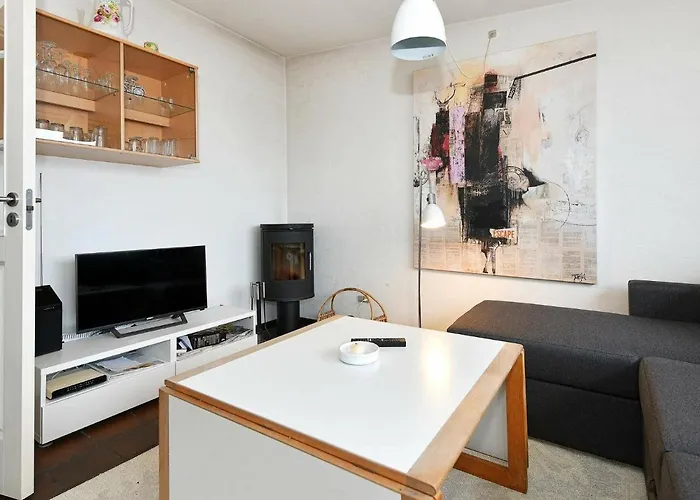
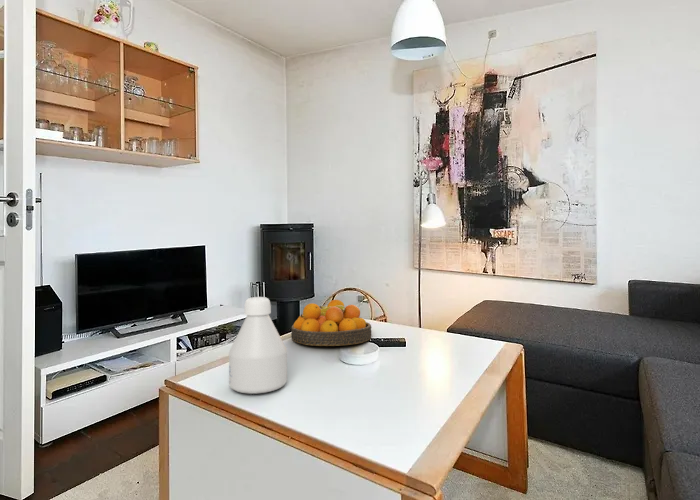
+ fruit bowl [290,299,373,347]
+ bottle [228,296,288,395]
